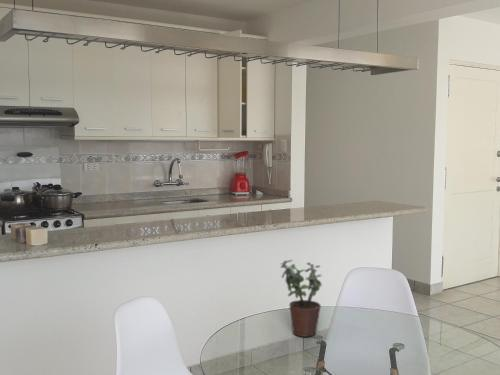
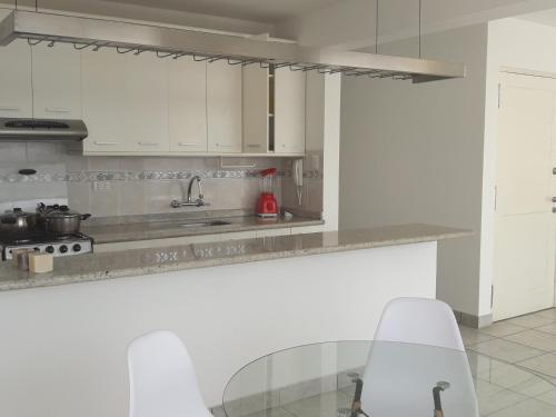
- potted plant [280,259,323,338]
